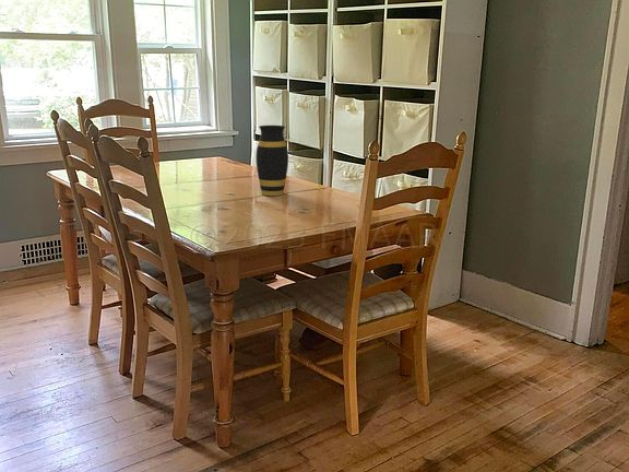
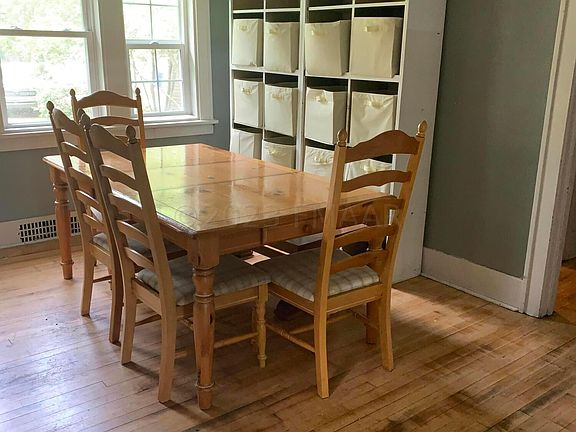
- vase [254,125,289,197]
